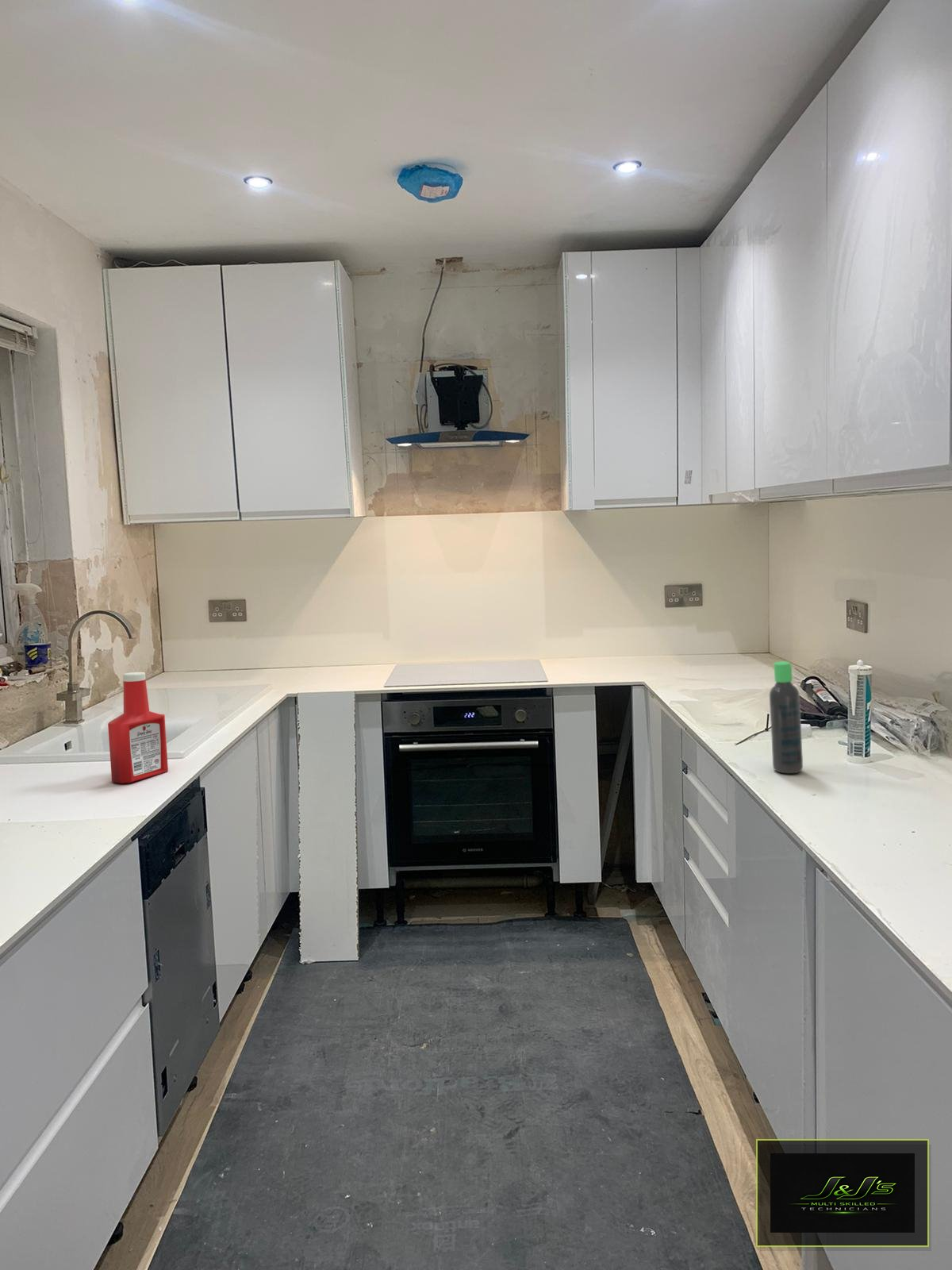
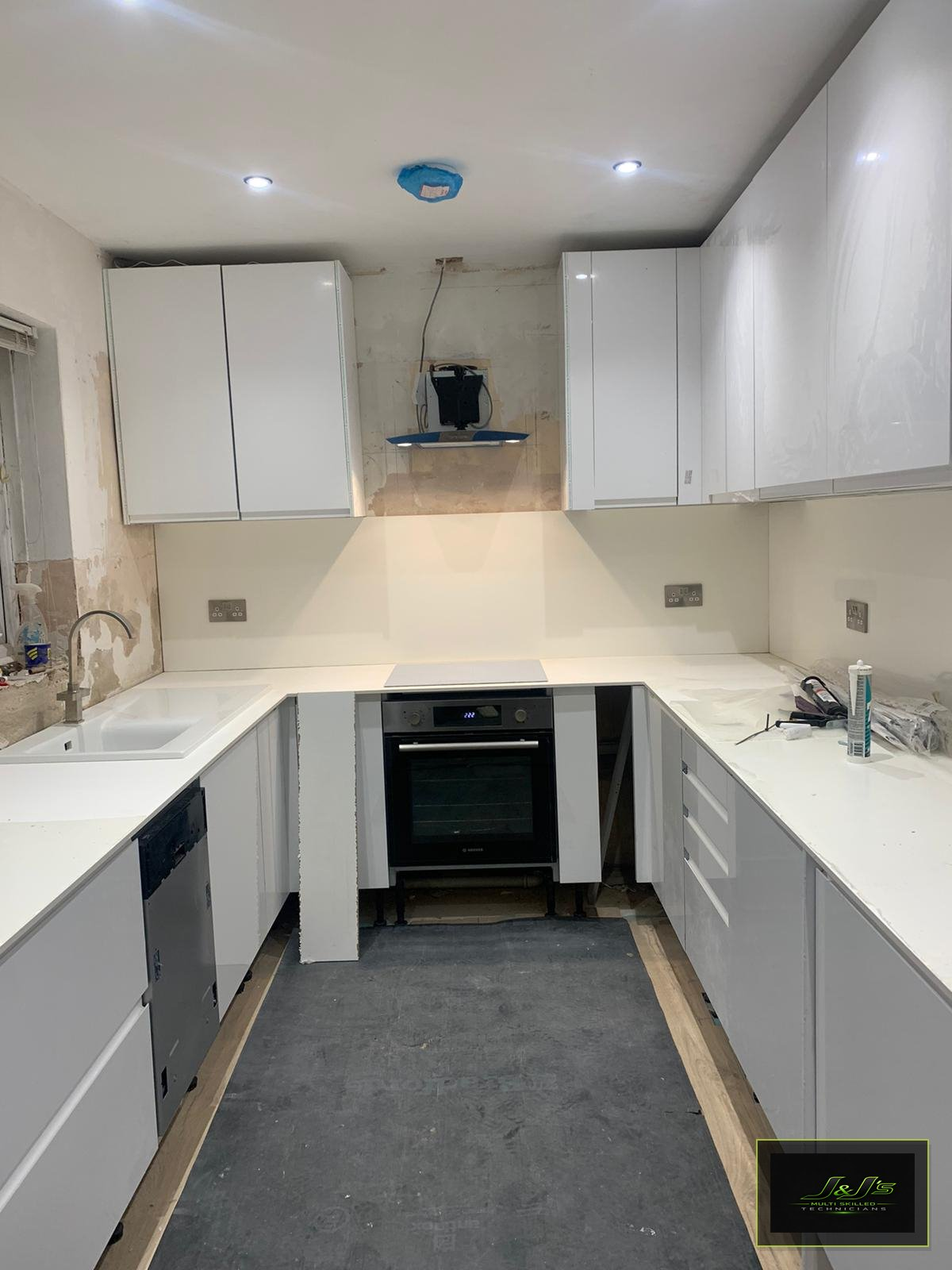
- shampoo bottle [769,660,804,774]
- soap bottle [107,672,169,784]
